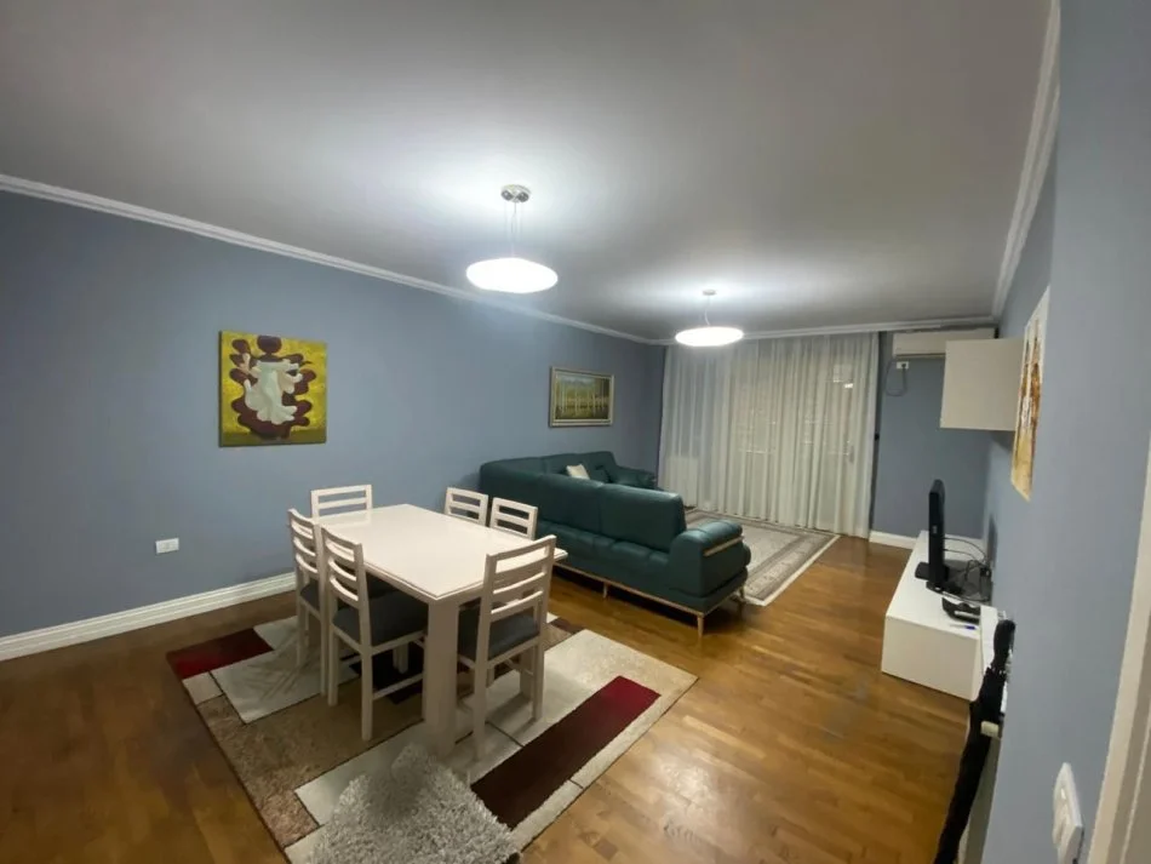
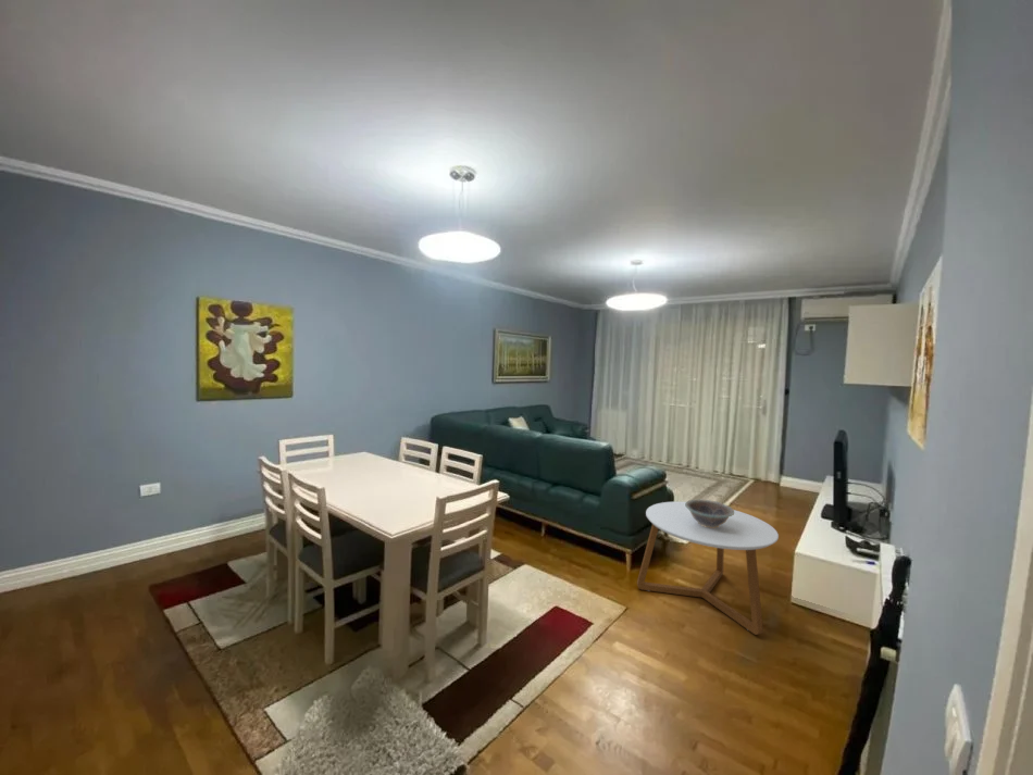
+ coffee table [636,500,780,636]
+ decorative bowl [685,499,734,528]
